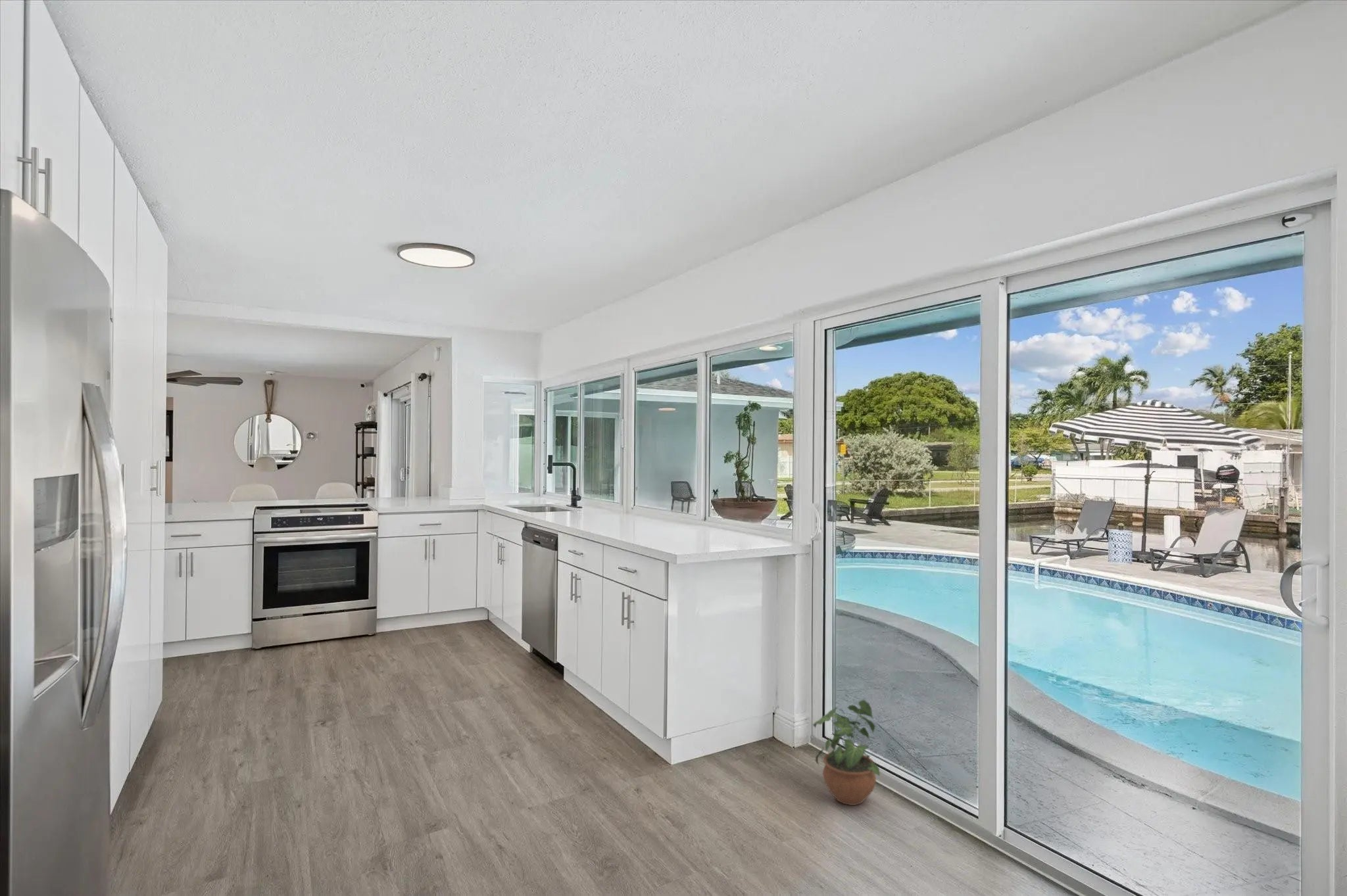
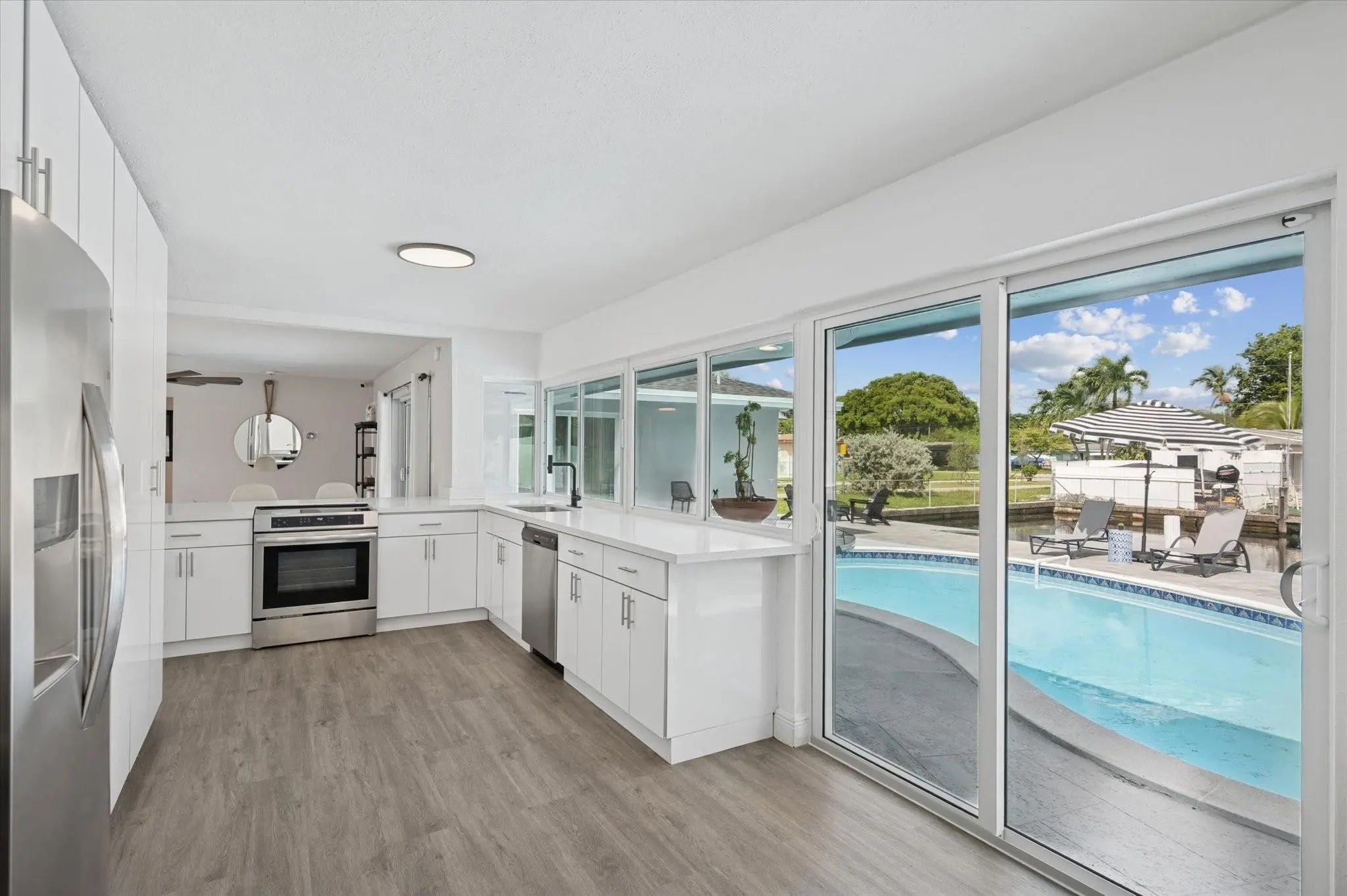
- potted plant [812,699,881,806]
